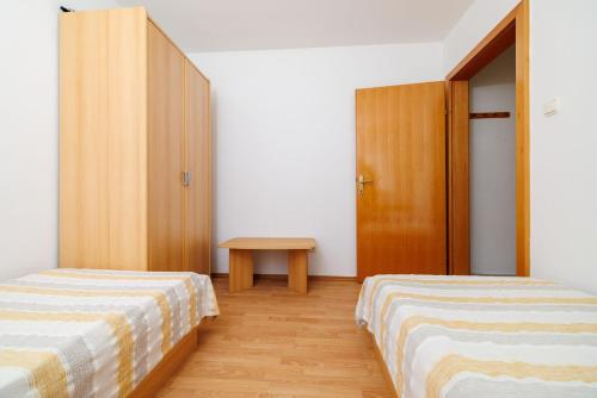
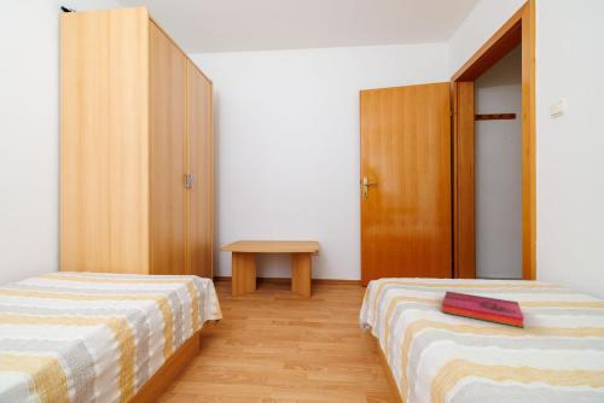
+ hardback book [441,290,525,329]
